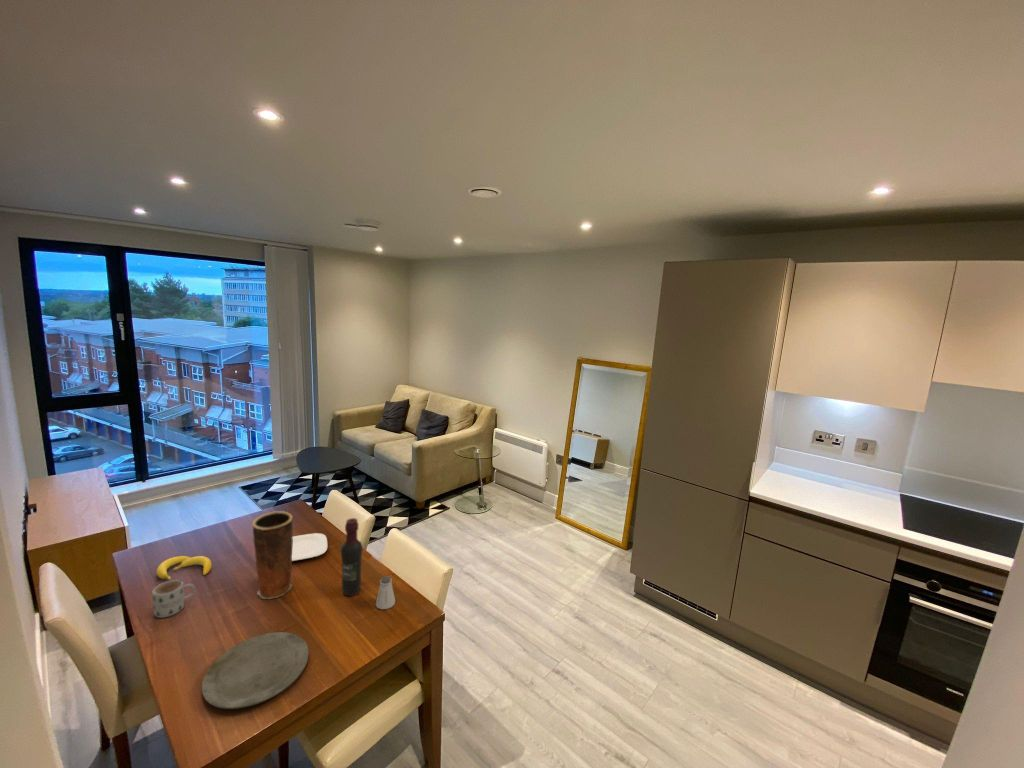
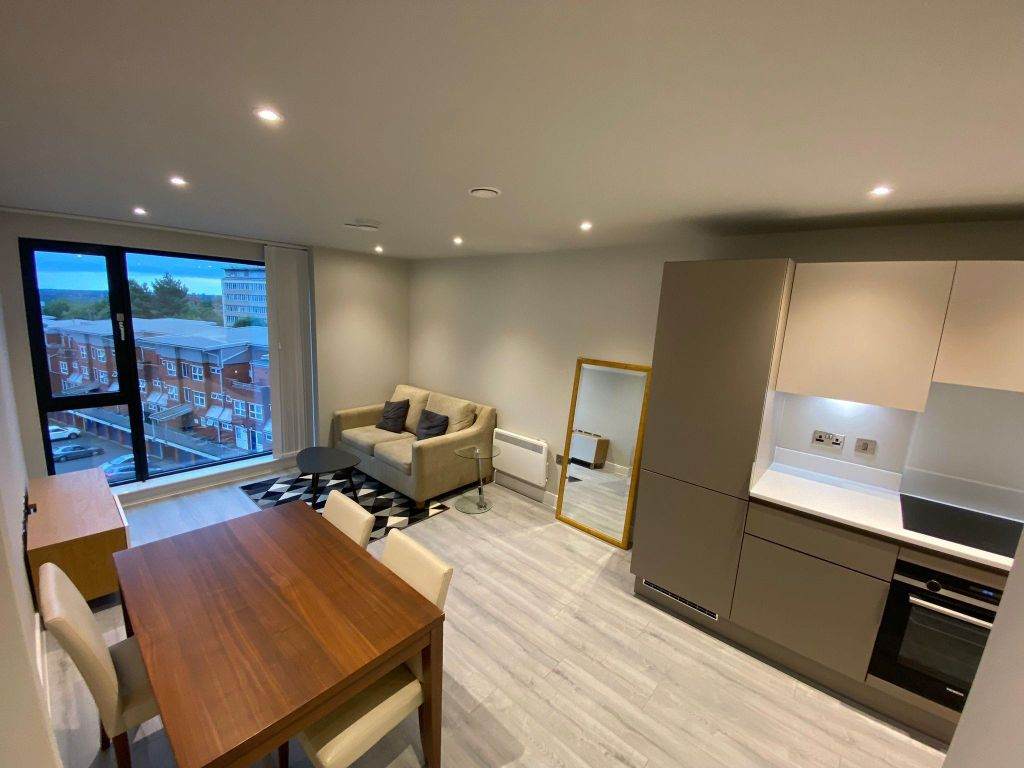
- saltshaker [375,575,396,610]
- banana [156,555,213,581]
- vase [251,510,294,600]
- plate [292,532,329,562]
- plate [201,631,310,710]
- wine bottle [340,517,363,597]
- mug [151,579,196,619]
